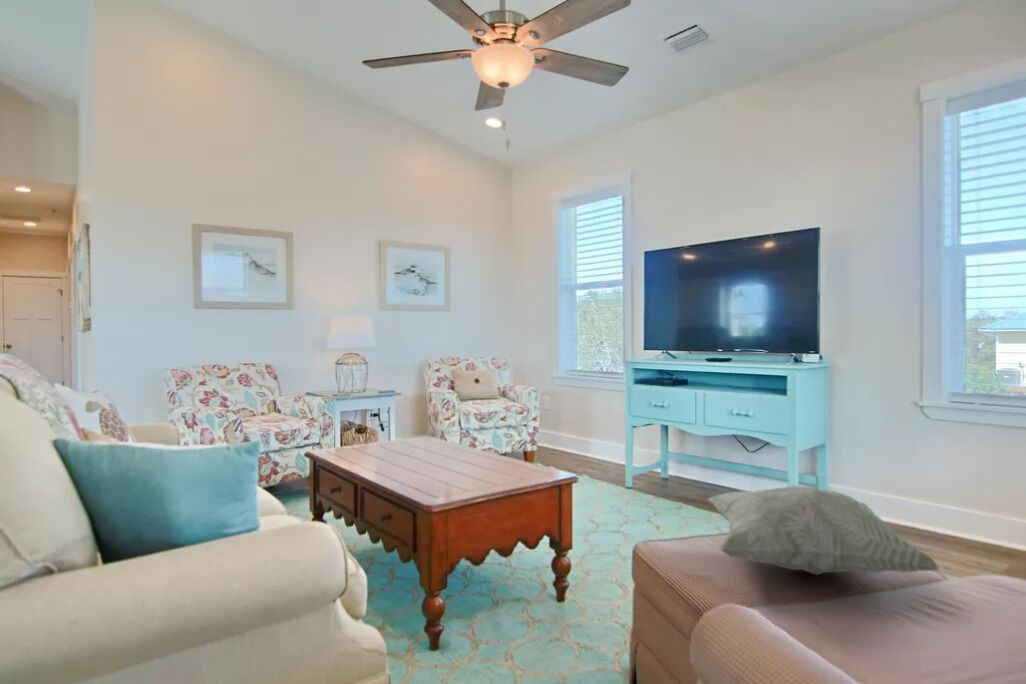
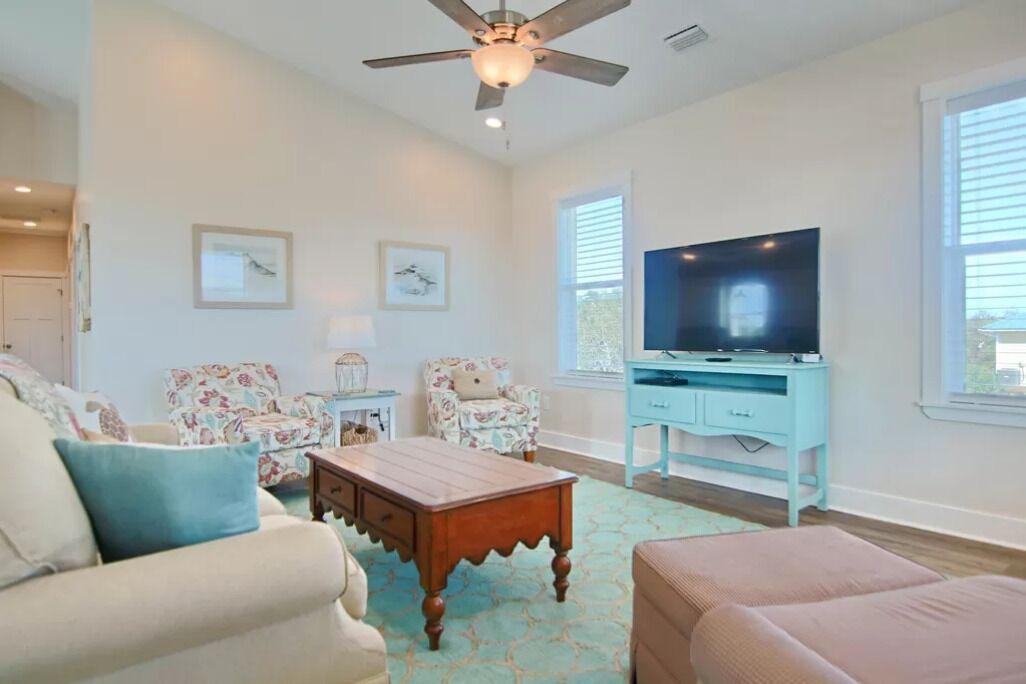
- decorative pillow [707,485,941,576]
